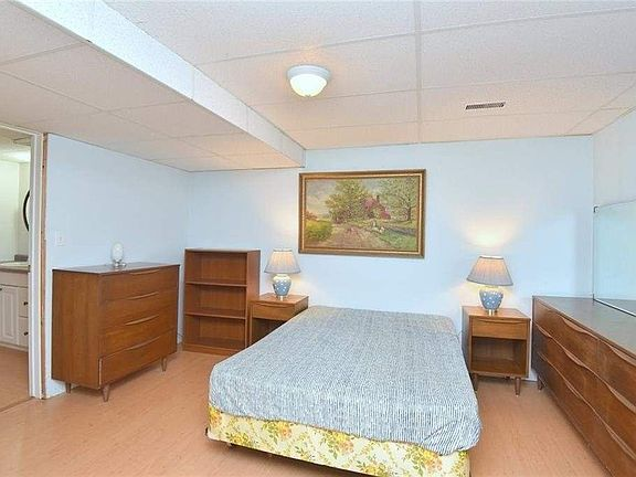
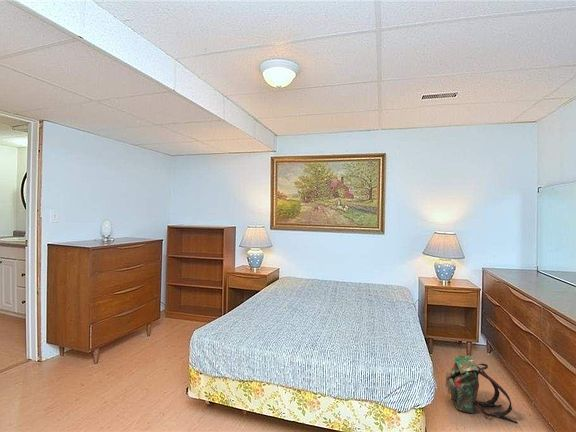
+ backpack [445,355,518,424]
